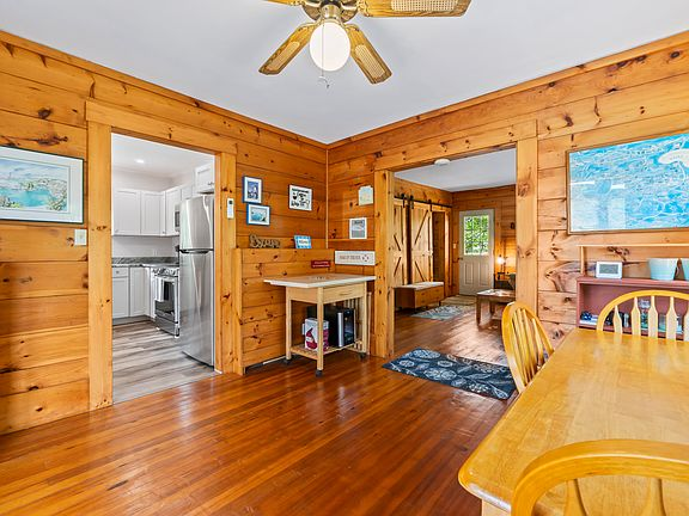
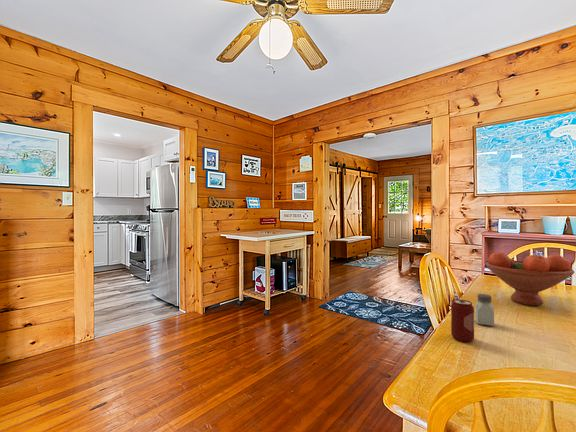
+ fruit bowl [484,252,575,306]
+ beverage can [450,299,475,343]
+ saltshaker [474,293,495,327]
